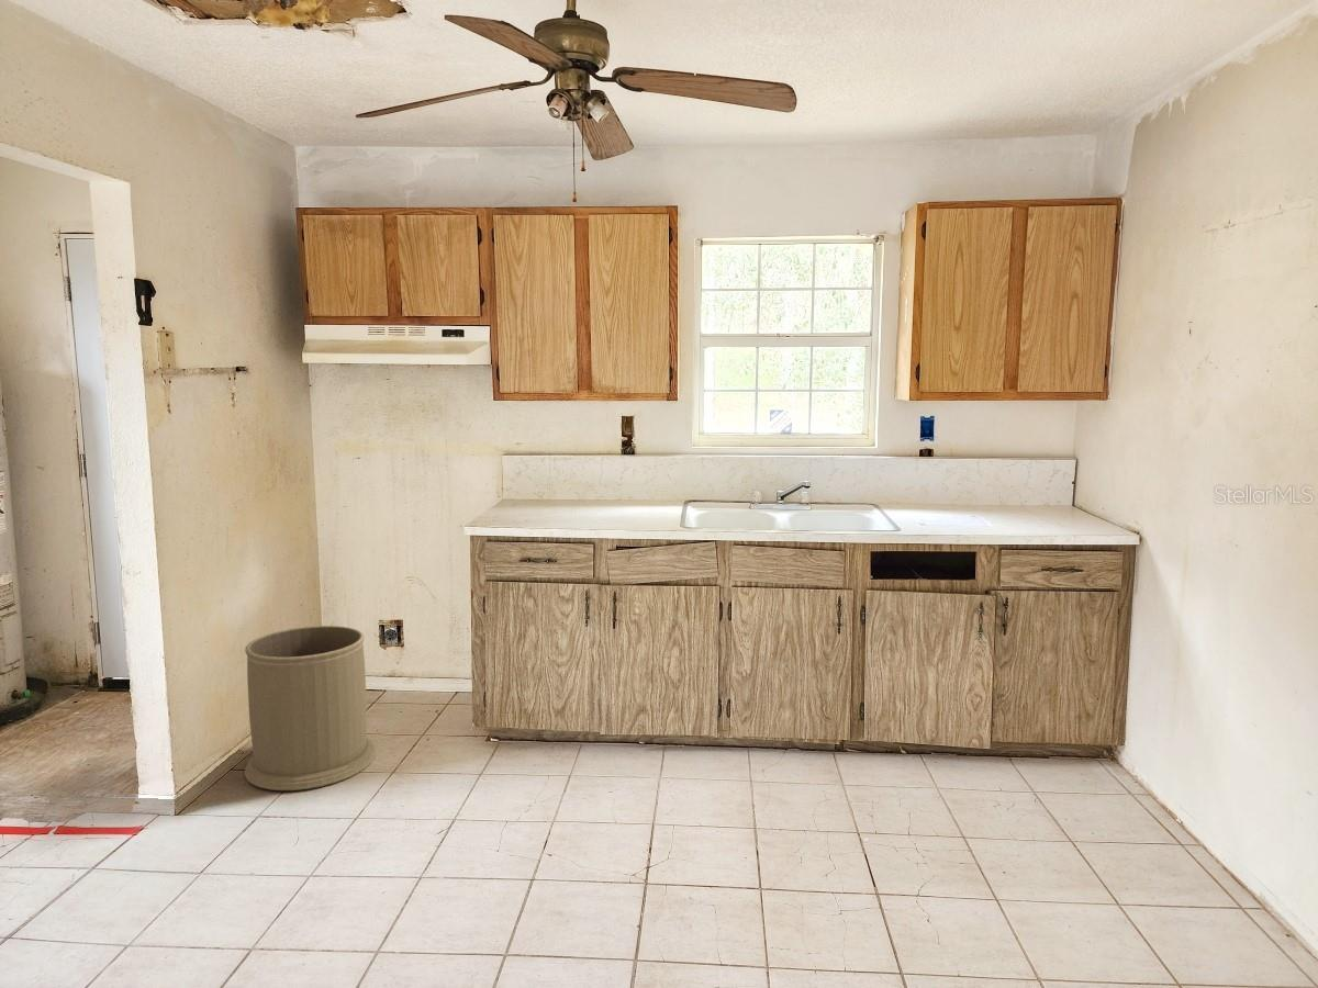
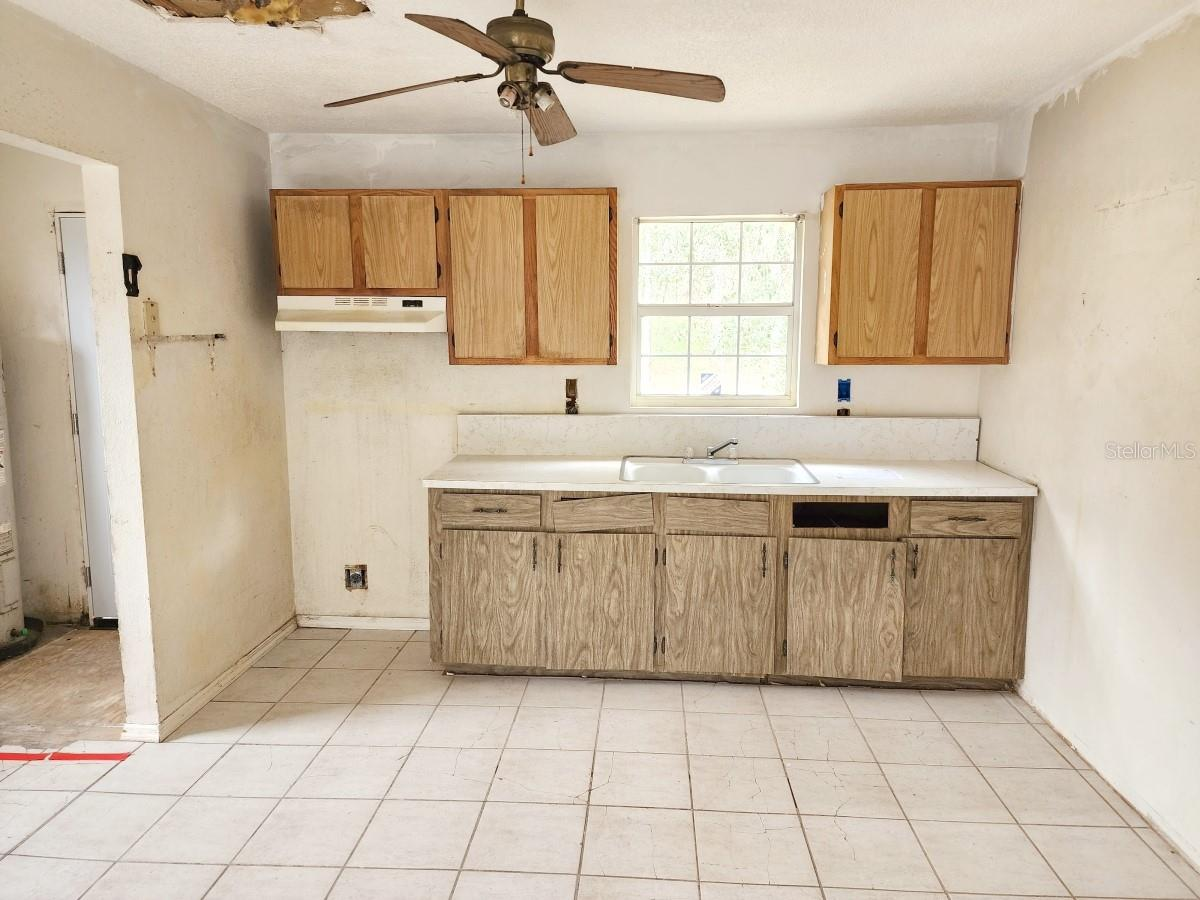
- trash can [244,625,377,791]
